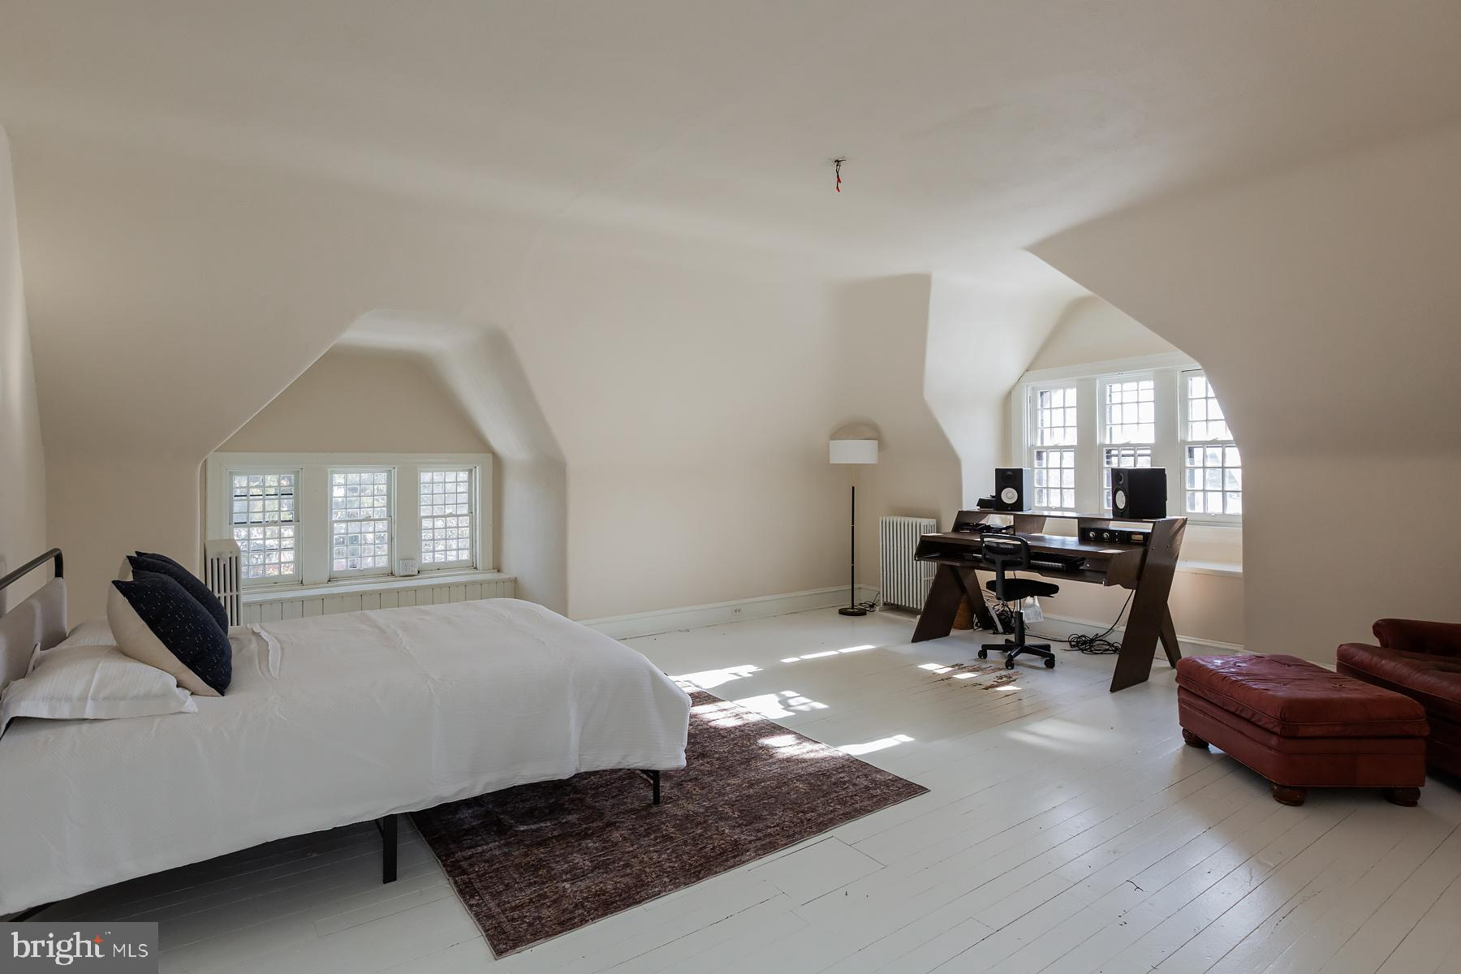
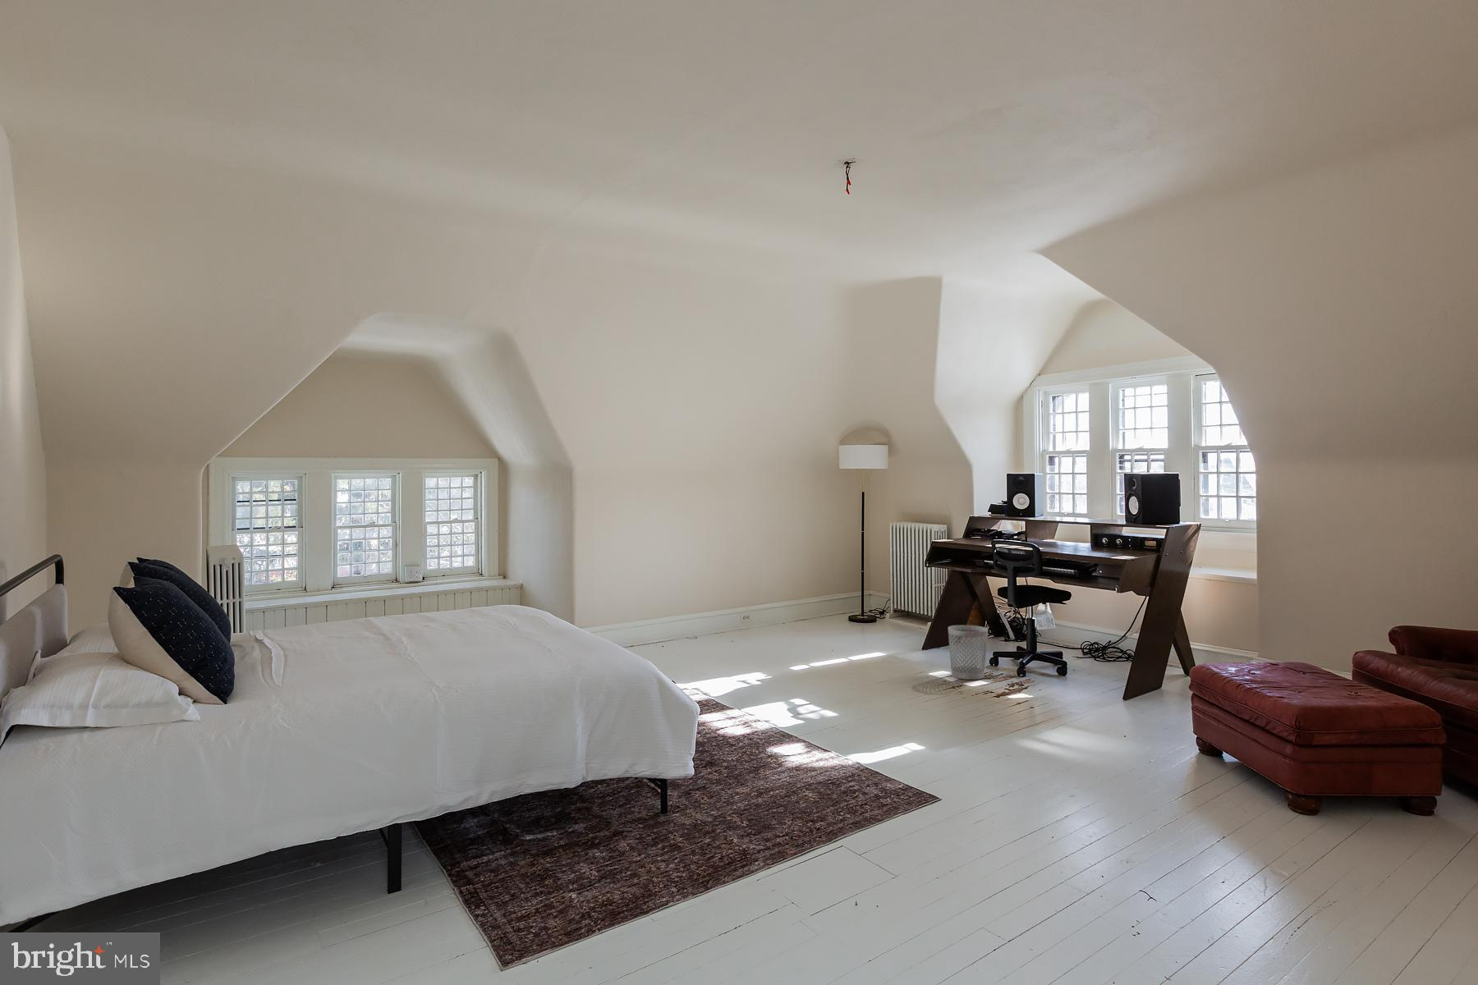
+ wastebasket [948,624,989,680]
